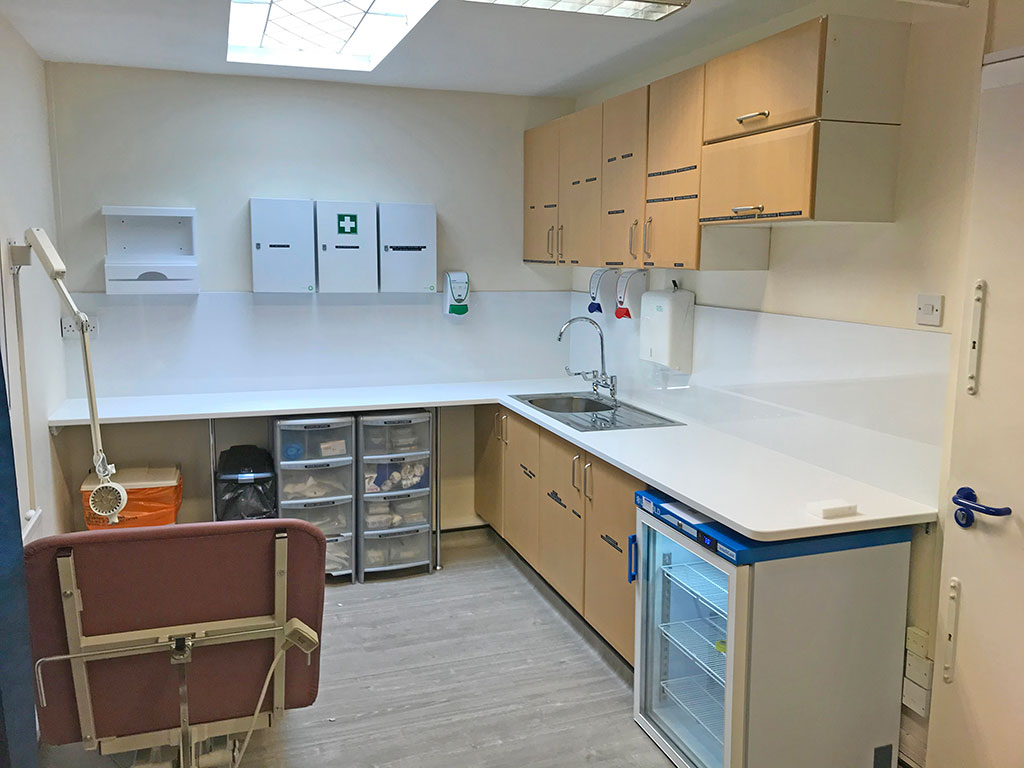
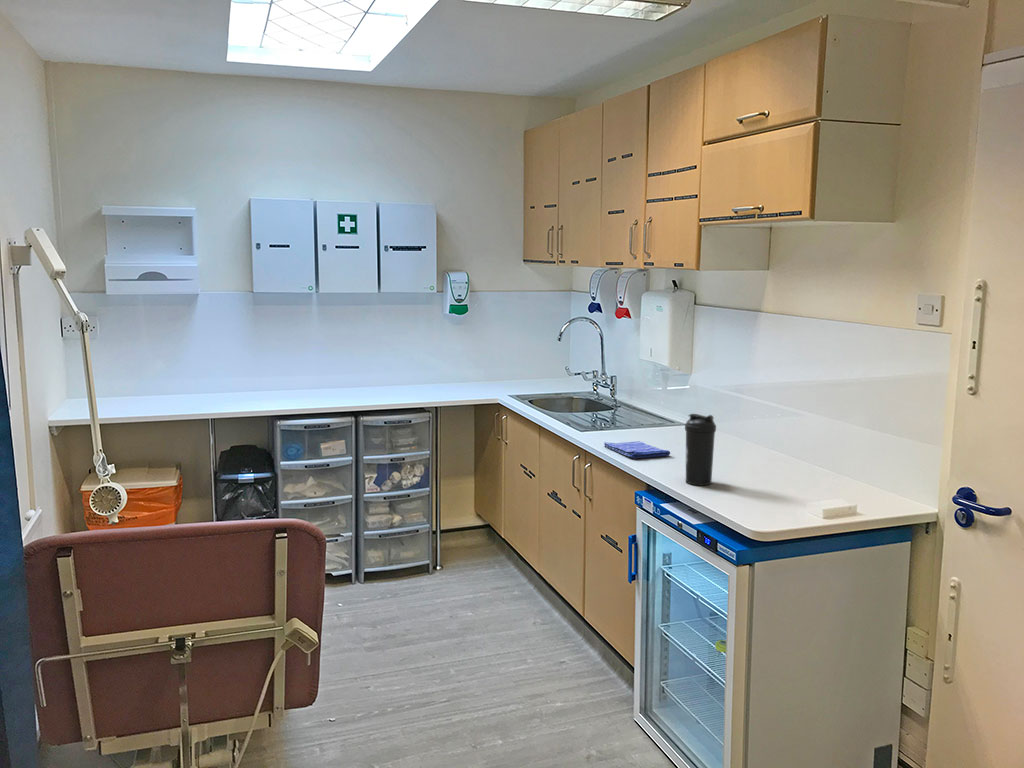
+ dish towel [603,440,671,459]
+ water bottle [684,413,717,486]
